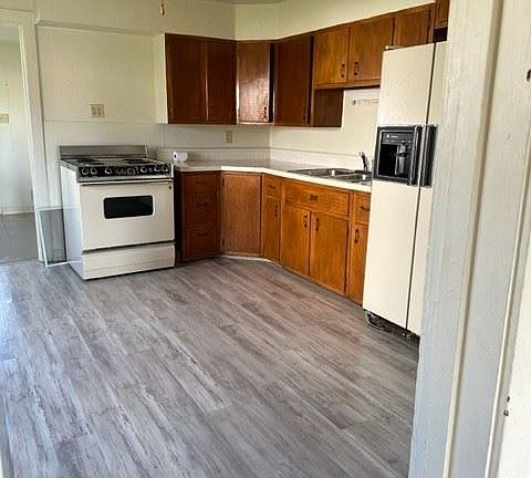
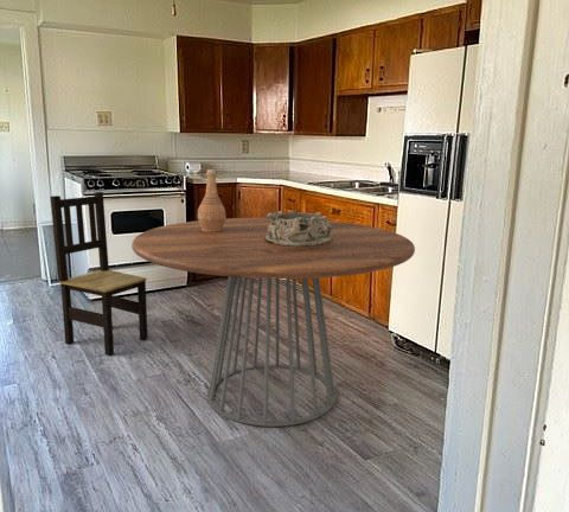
+ vase [197,168,228,232]
+ dining table [130,217,416,428]
+ dining chair [49,191,149,357]
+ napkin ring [264,209,333,247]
